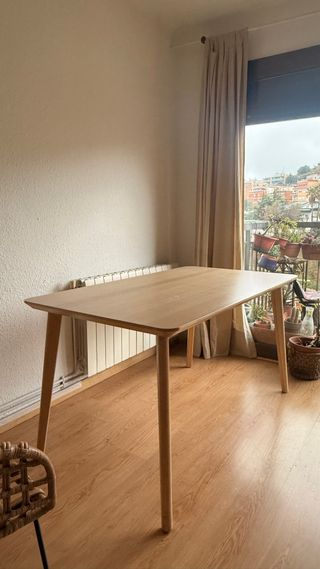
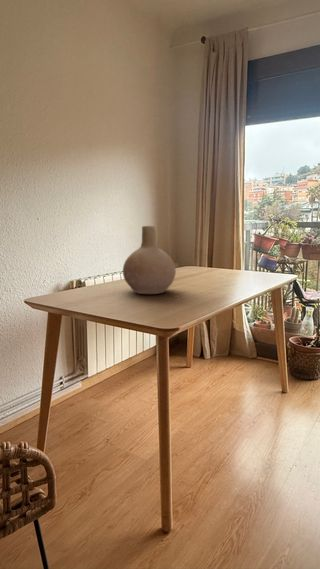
+ vase [122,225,177,295]
